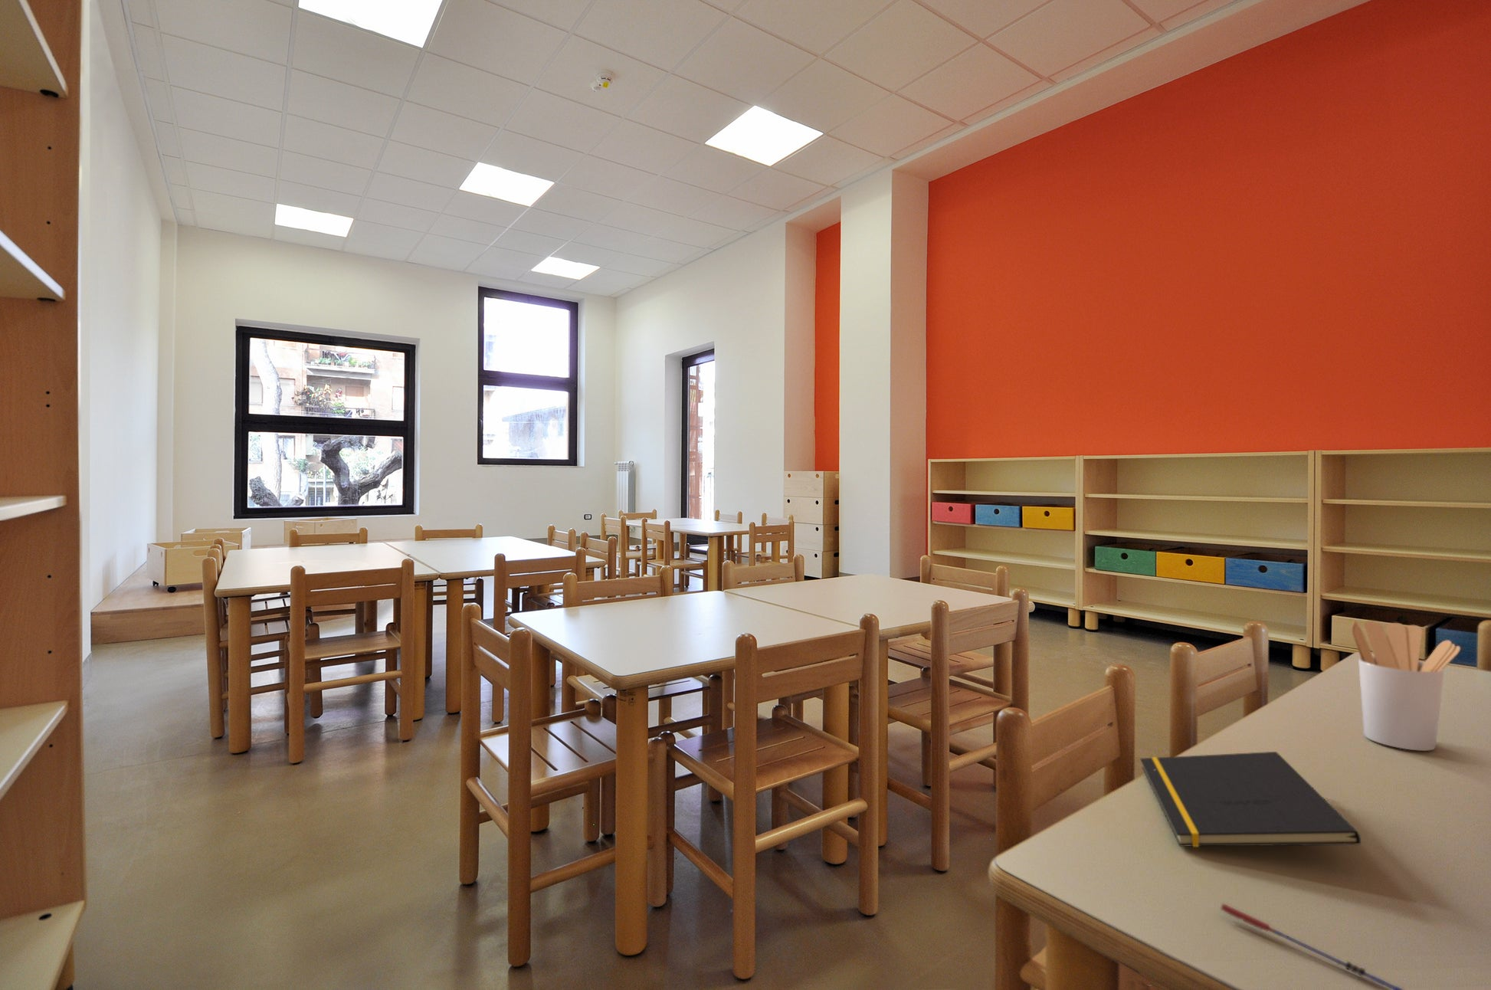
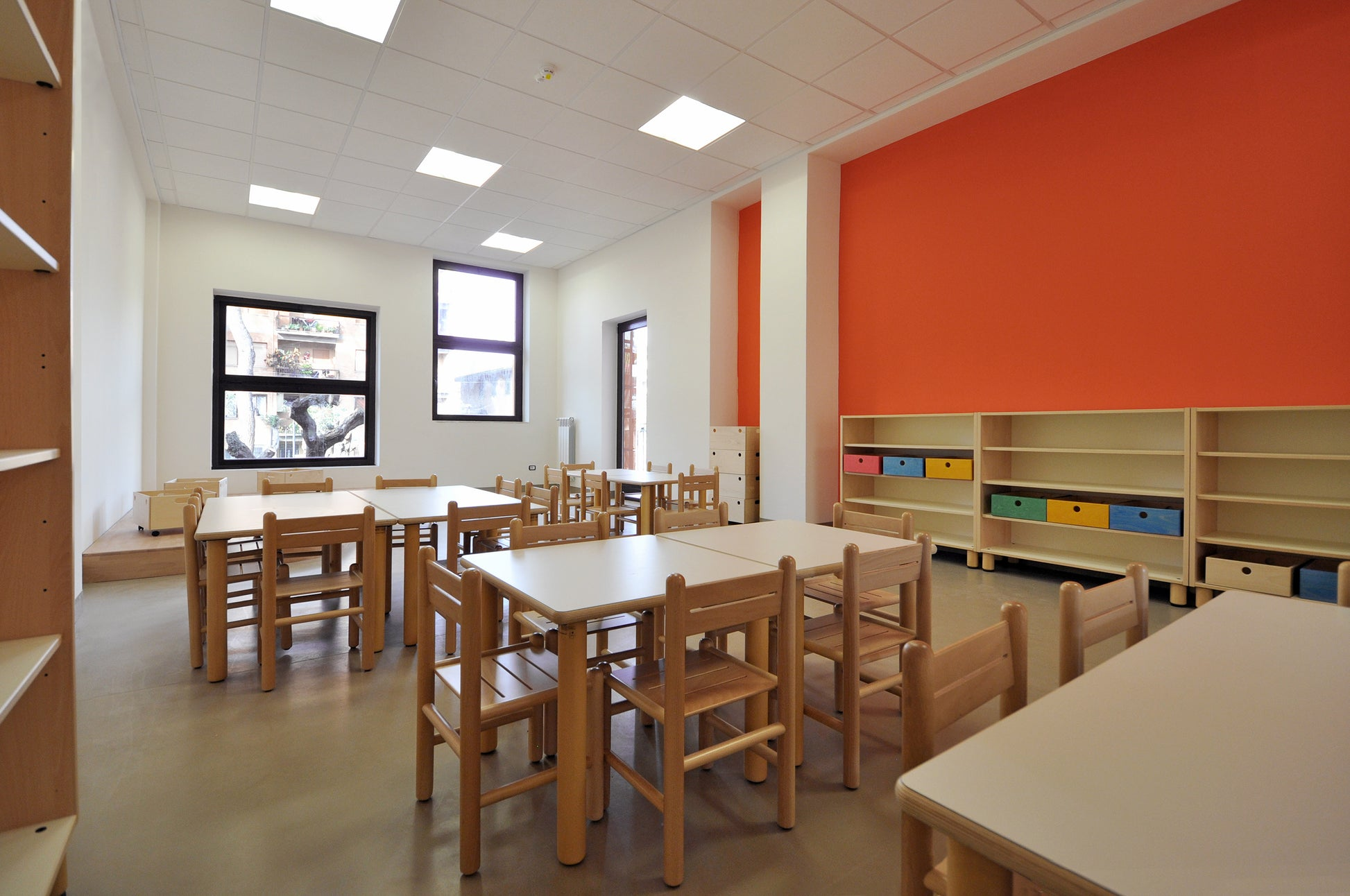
- pen [1219,903,1405,990]
- notepad [1140,751,1362,847]
- utensil holder [1351,620,1461,751]
